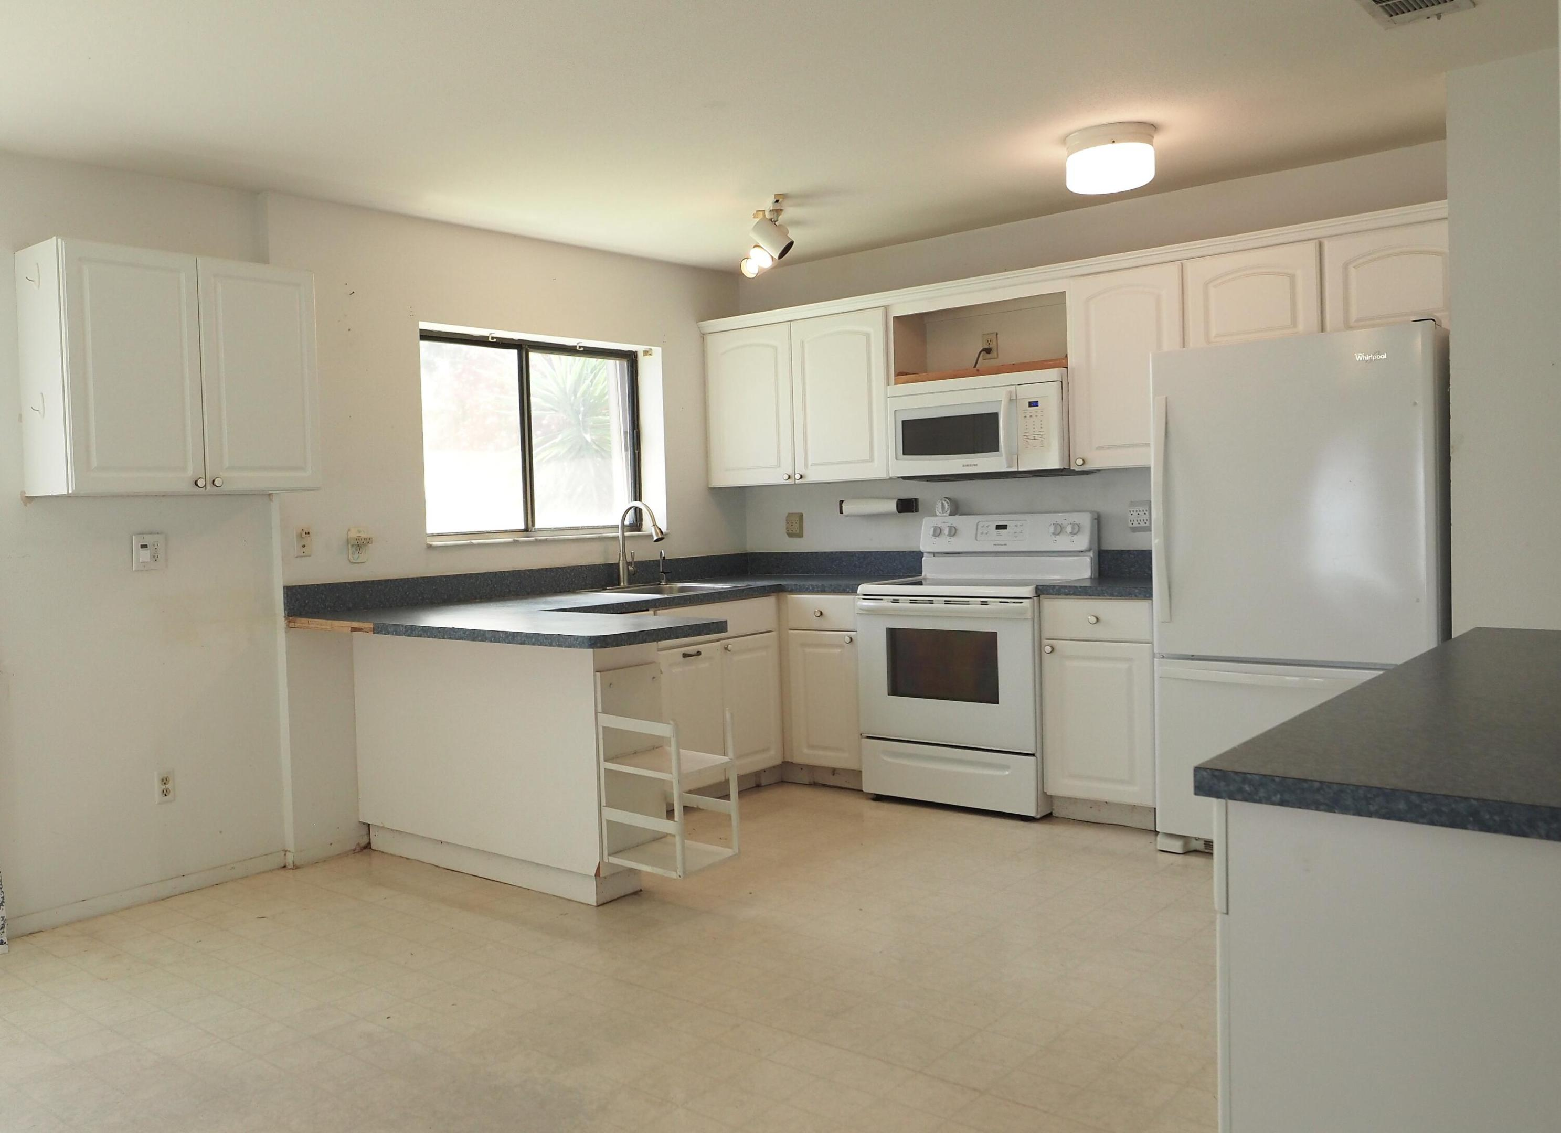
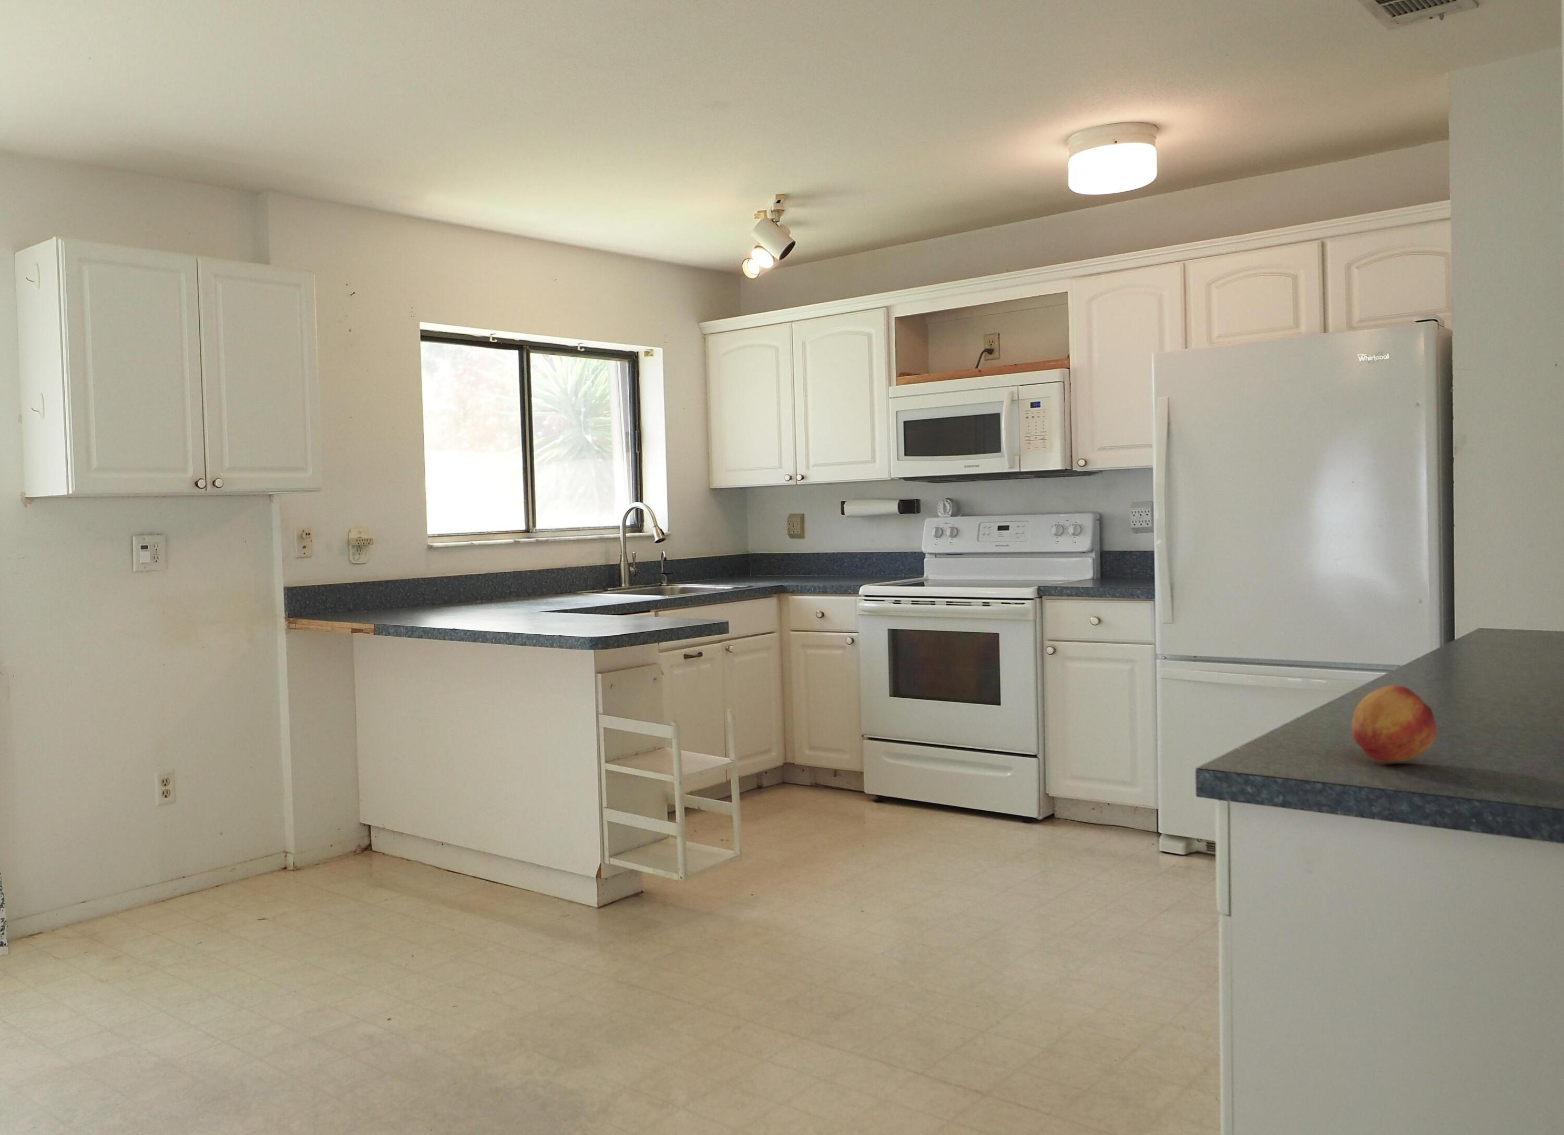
+ fruit [1352,685,1436,764]
